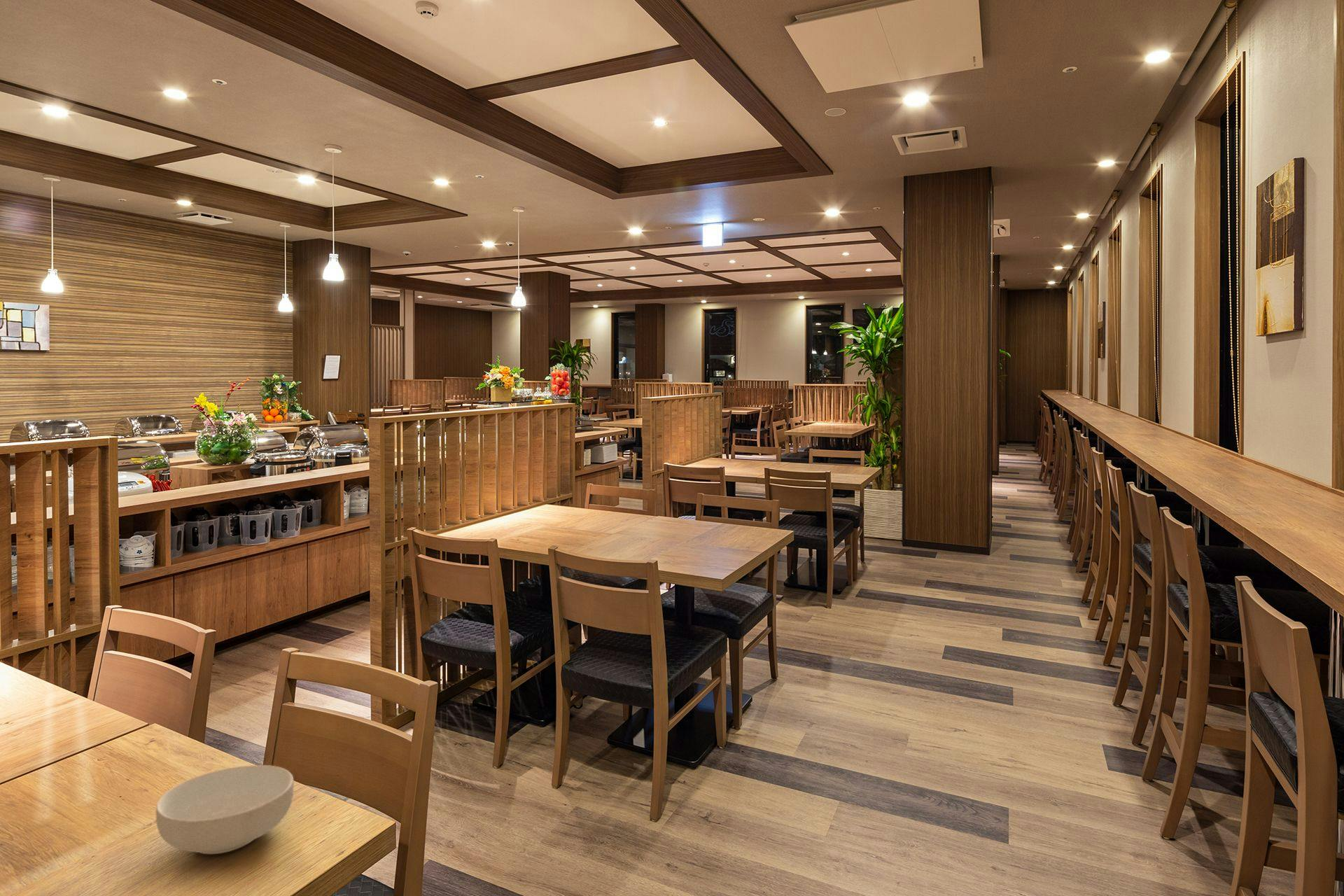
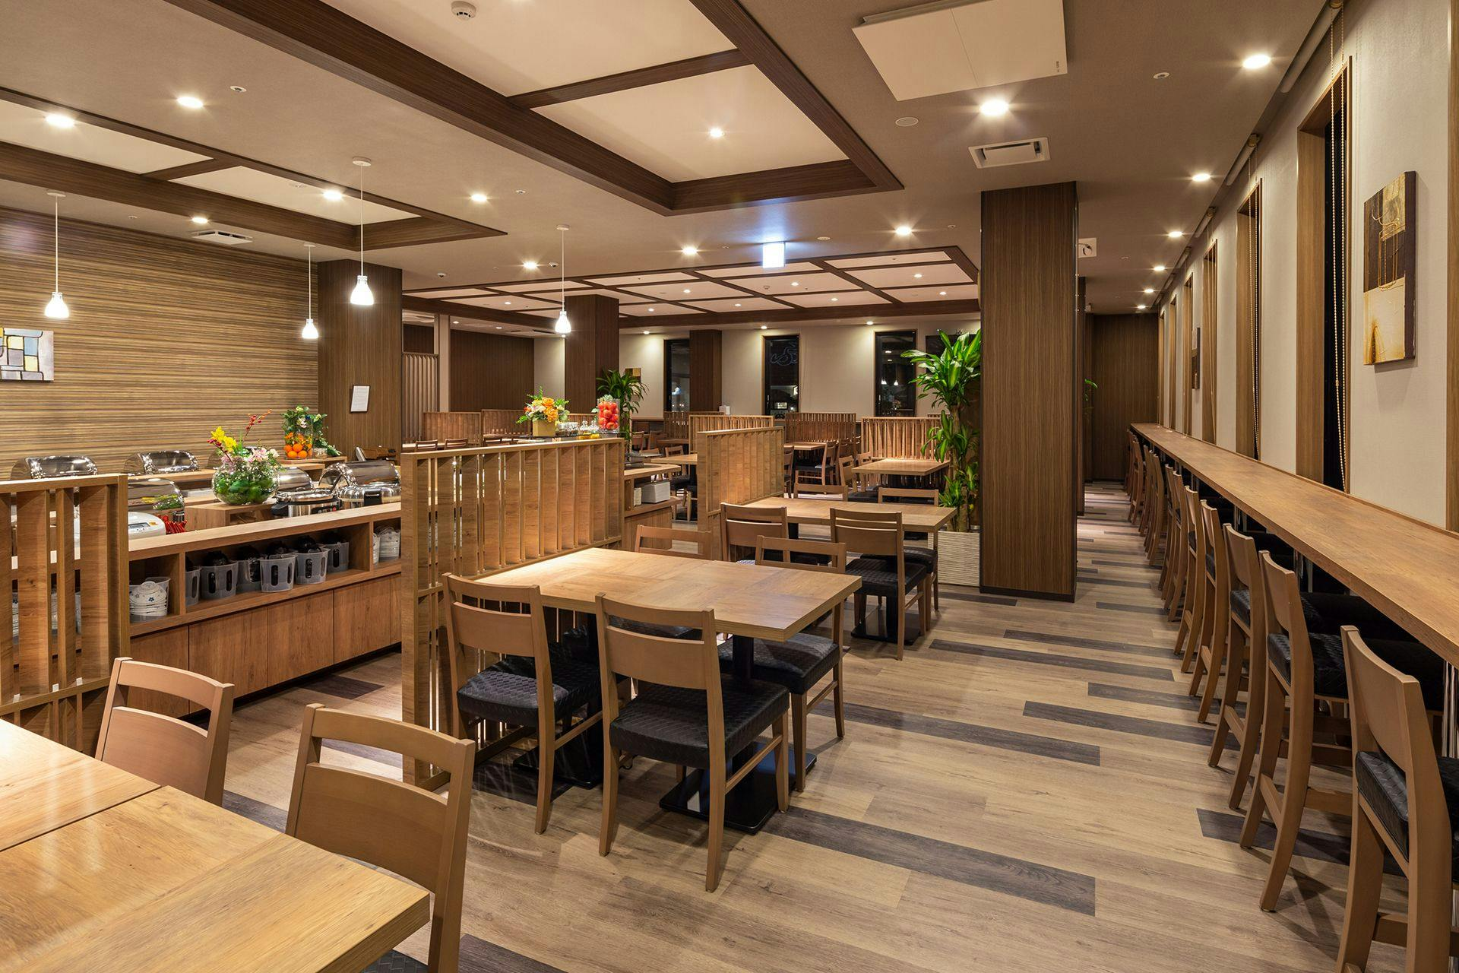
- cereal bowl [155,764,295,855]
